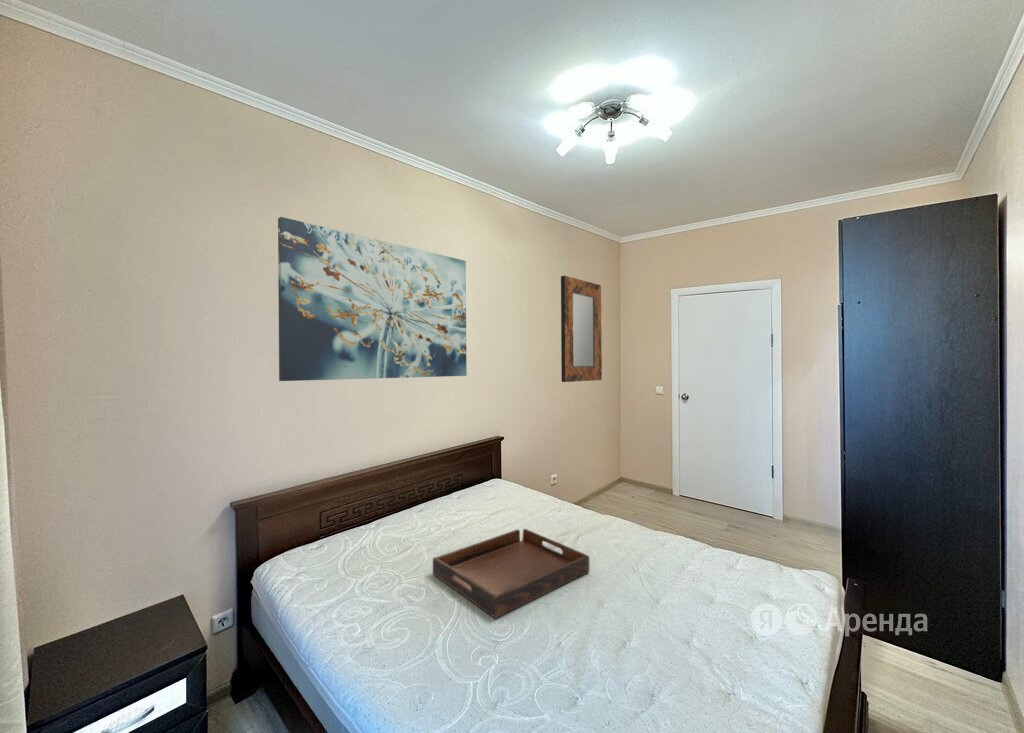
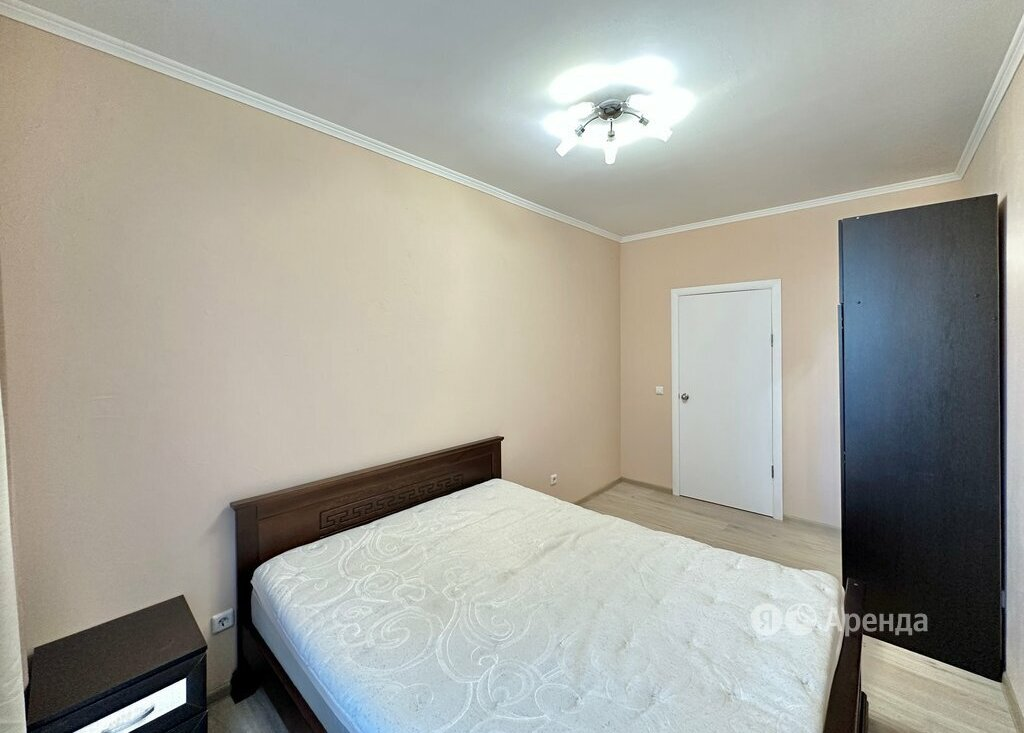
- wall art [277,216,468,382]
- home mirror [560,275,603,383]
- serving tray [432,528,590,619]
